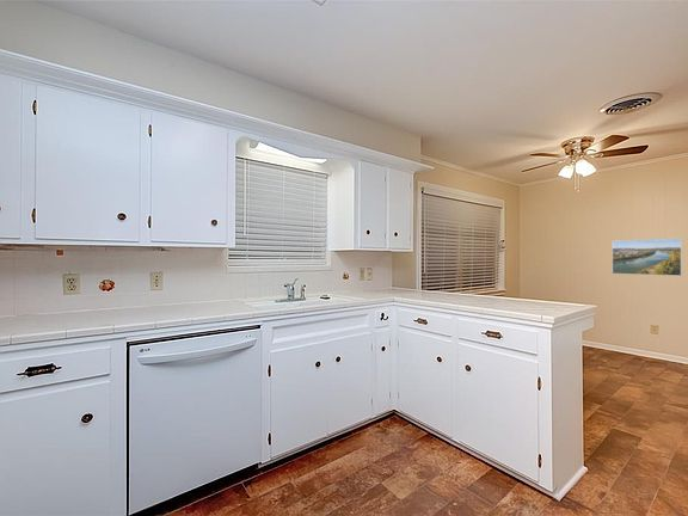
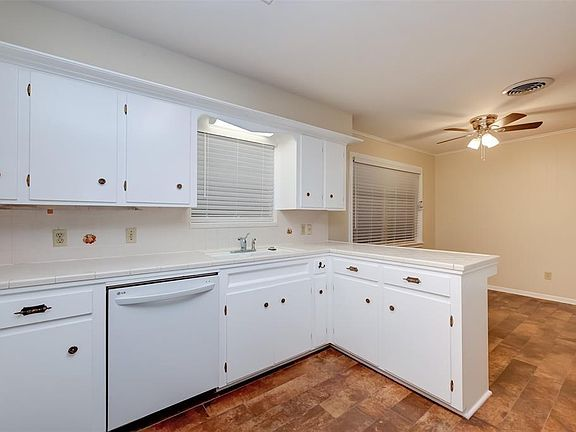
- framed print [612,238,683,277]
